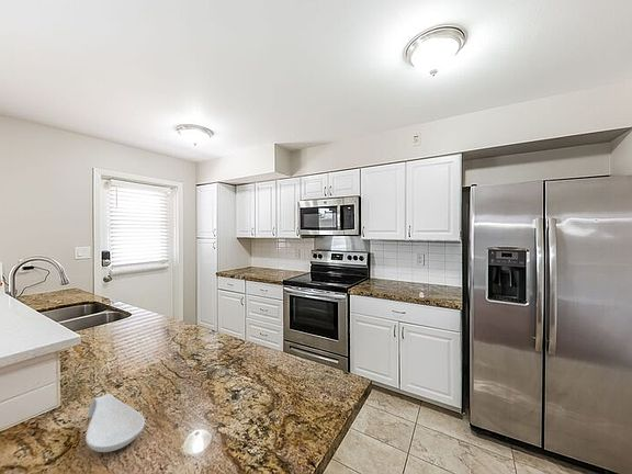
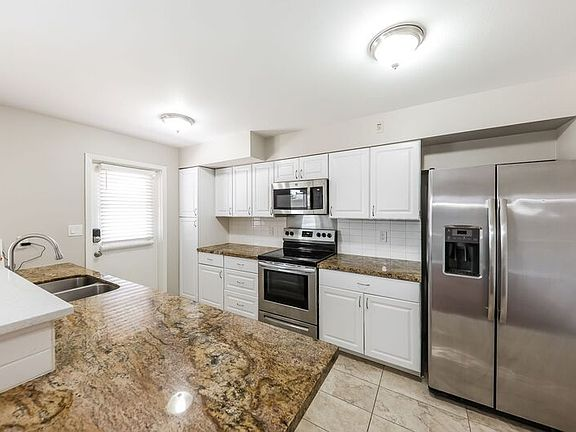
- spoon rest [84,393,146,453]
